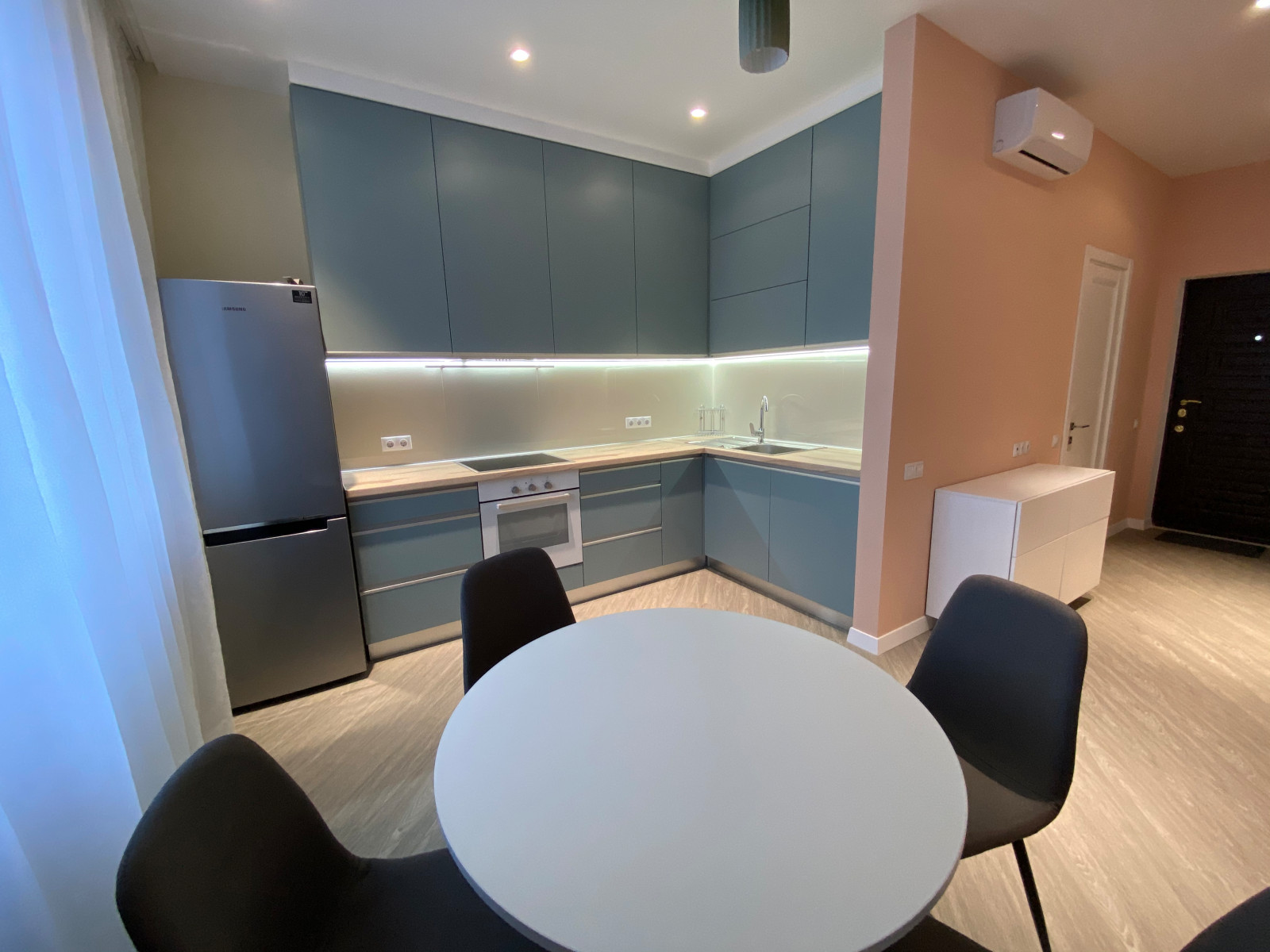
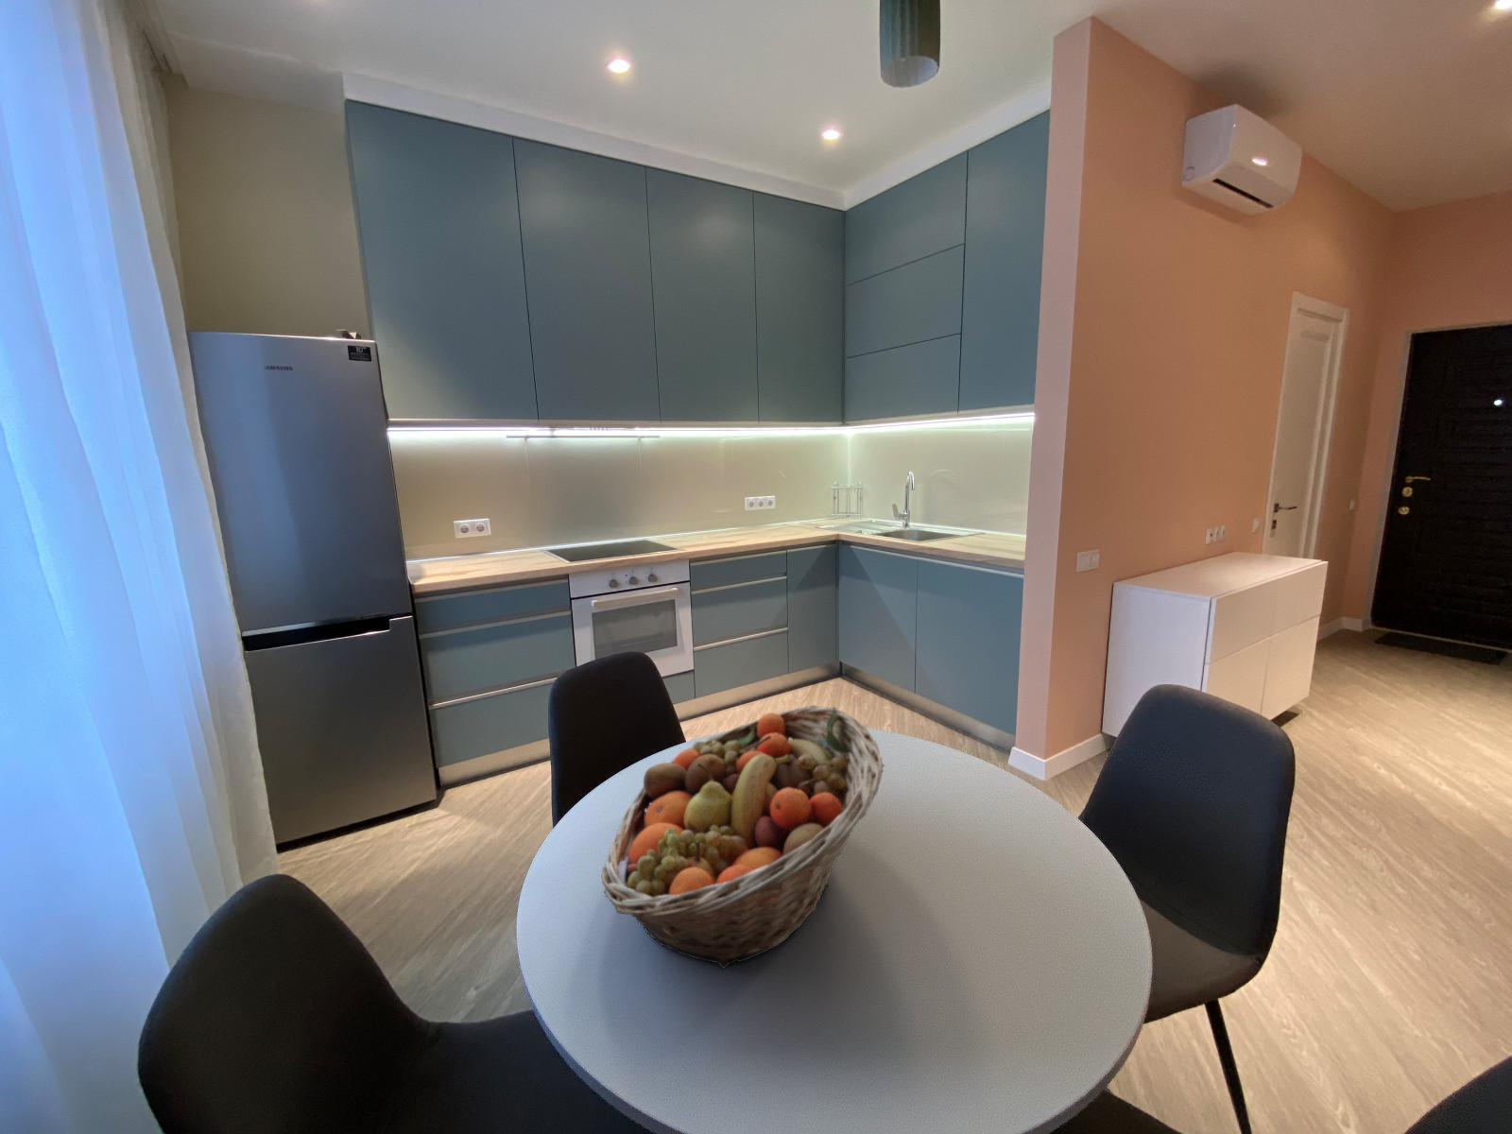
+ fruit basket [600,704,886,970]
